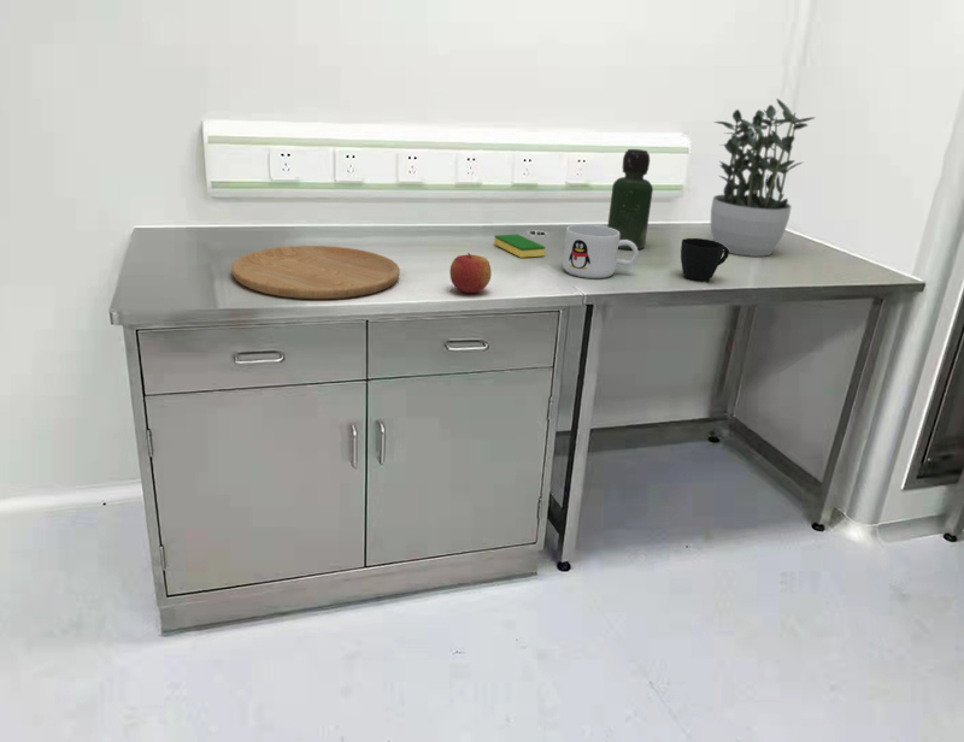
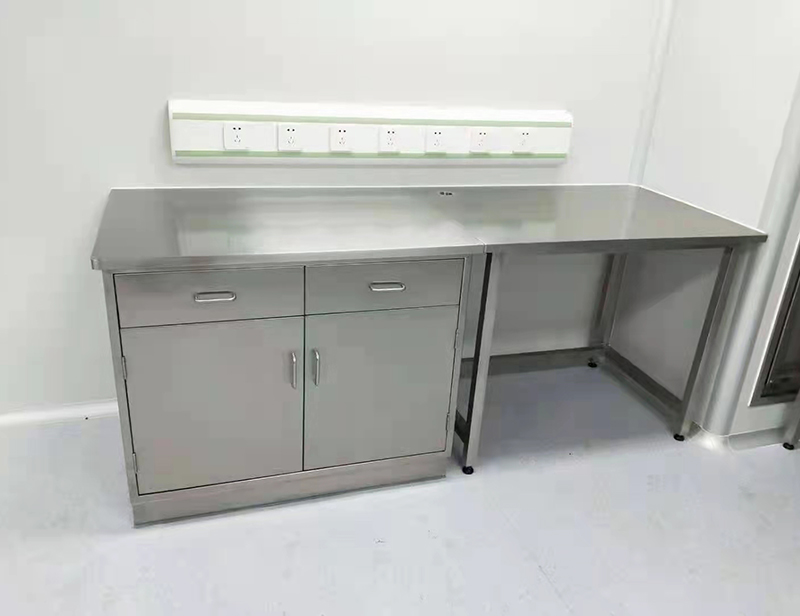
- dish sponge [493,232,546,259]
- apple [449,252,493,294]
- bottle [606,148,654,251]
- mug [562,223,640,279]
- cup [680,237,730,283]
- potted plant [710,98,817,258]
- cutting board [231,245,401,300]
